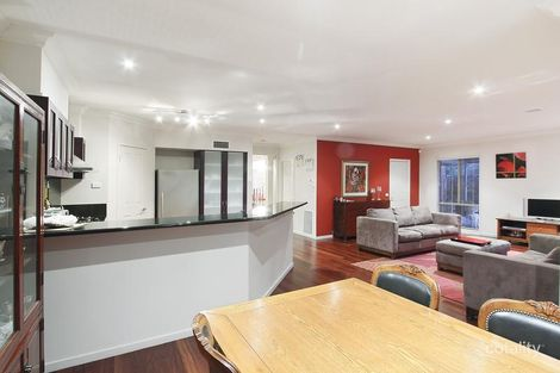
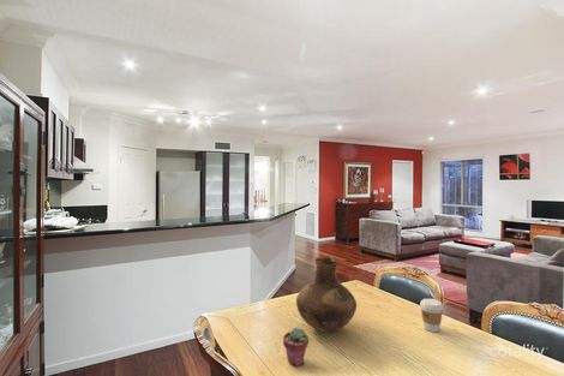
+ vase [295,256,358,333]
+ coffee cup [419,298,444,333]
+ potted succulent [282,326,310,368]
